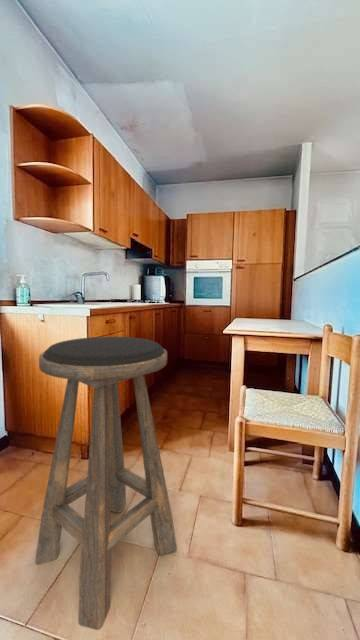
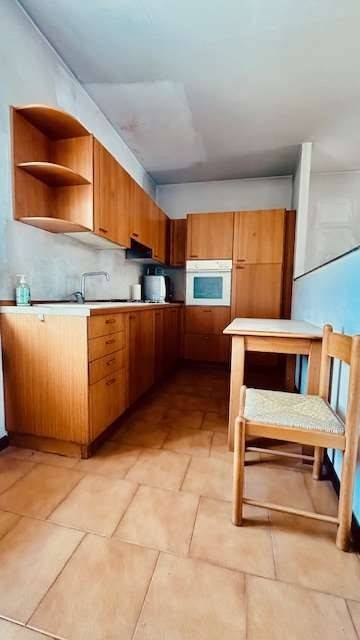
- stool [34,336,178,631]
